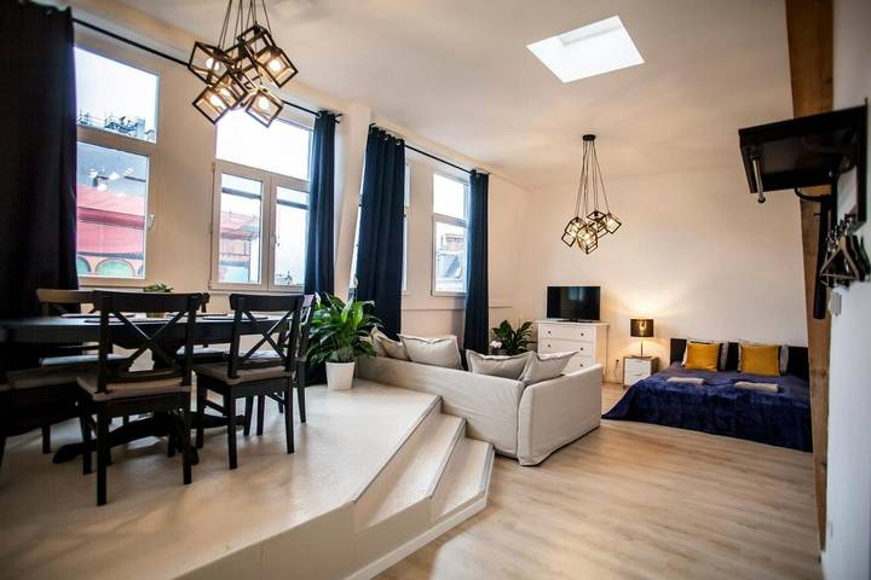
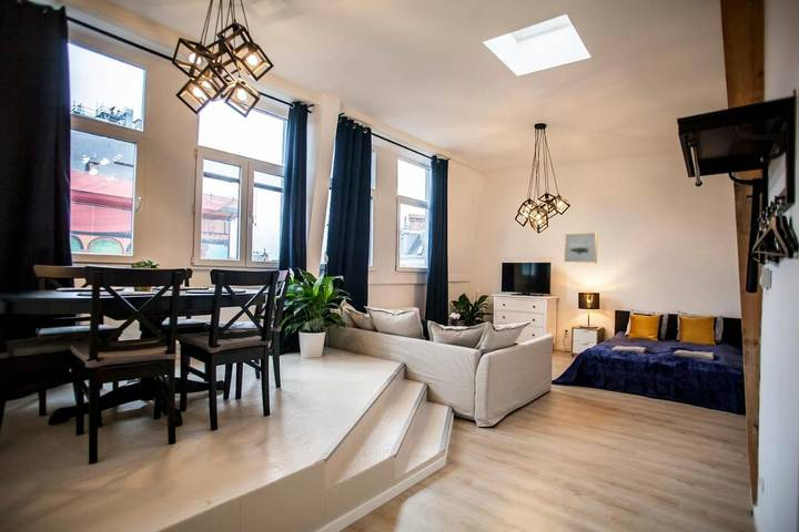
+ wall art [564,232,598,265]
